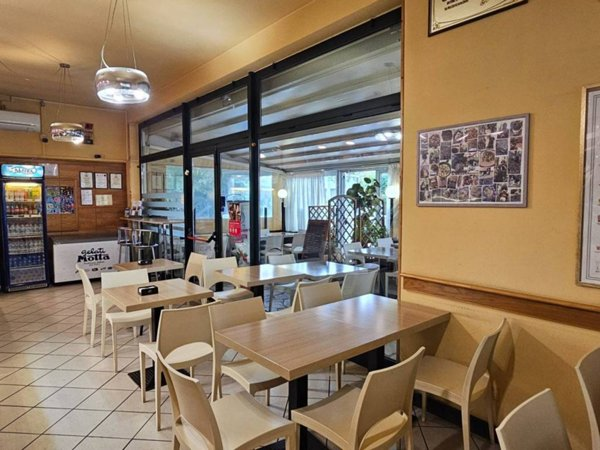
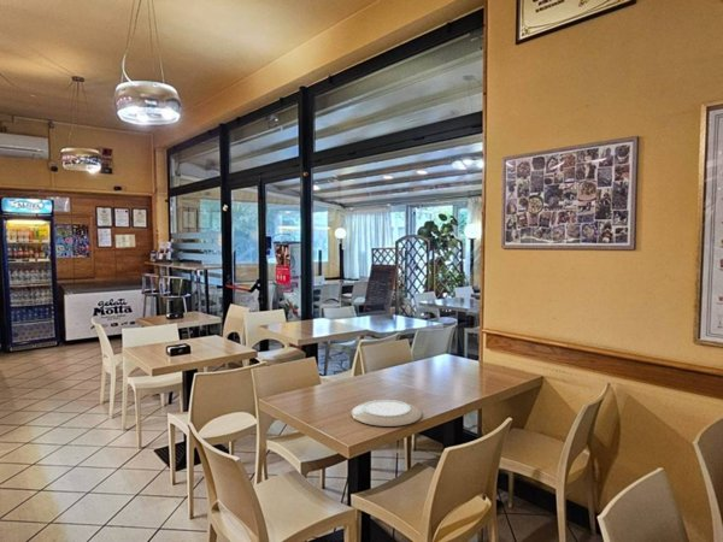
+ plate [349,399,423,428]
